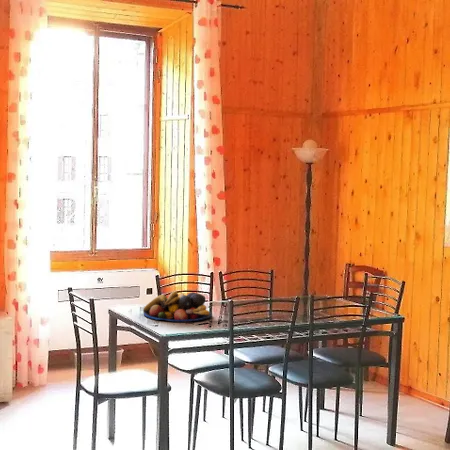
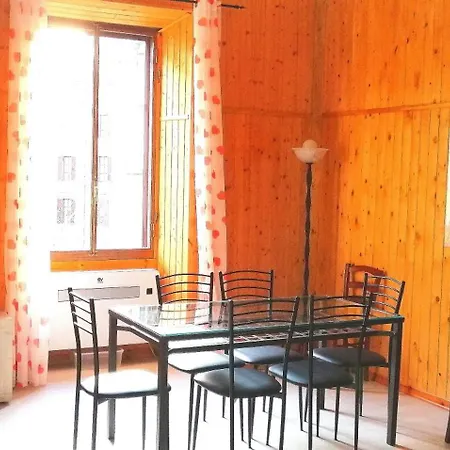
- fruit bowl [142,291,213,322]
